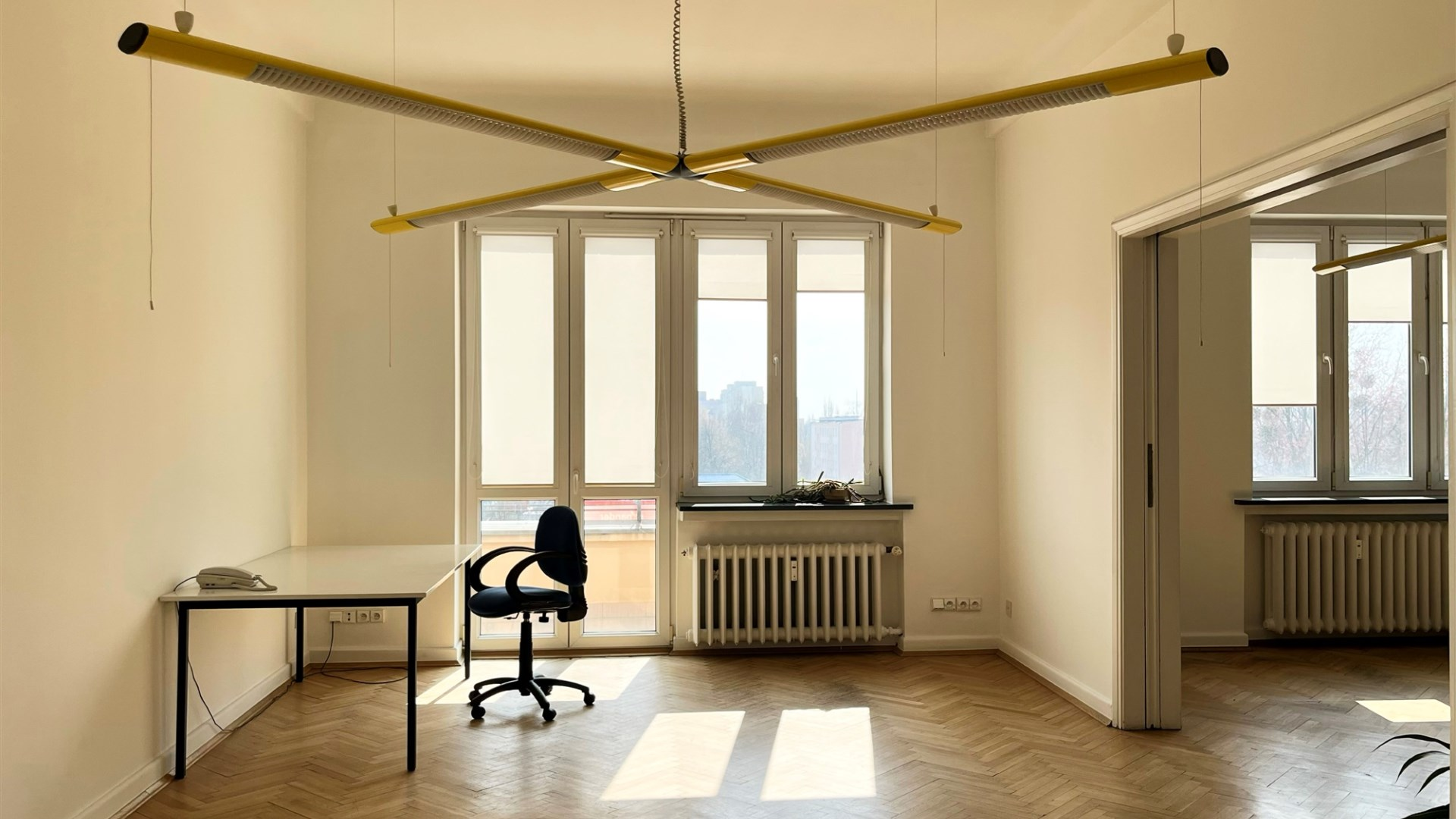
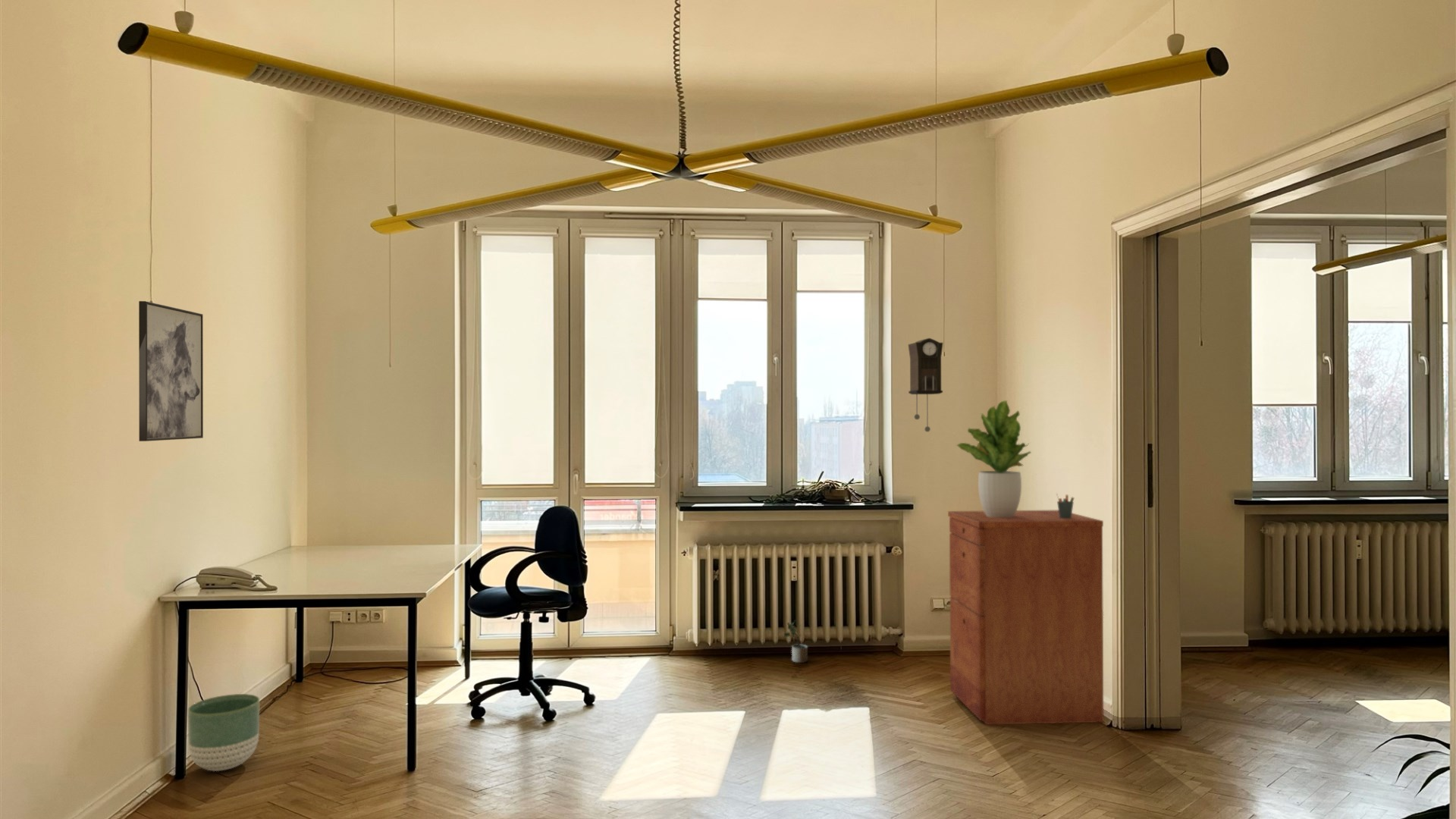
+ planter [187,693,260,772]
+ potted plant [783,620,808,664]
+ filing cabinet [947,510,1104,726]
+ potted plant [956,400,1032,518]
+ pendulum clock [907,337,944,432]
+ wall art [138,300,204,442]
+ pen holder [1056,492,1075,519]
